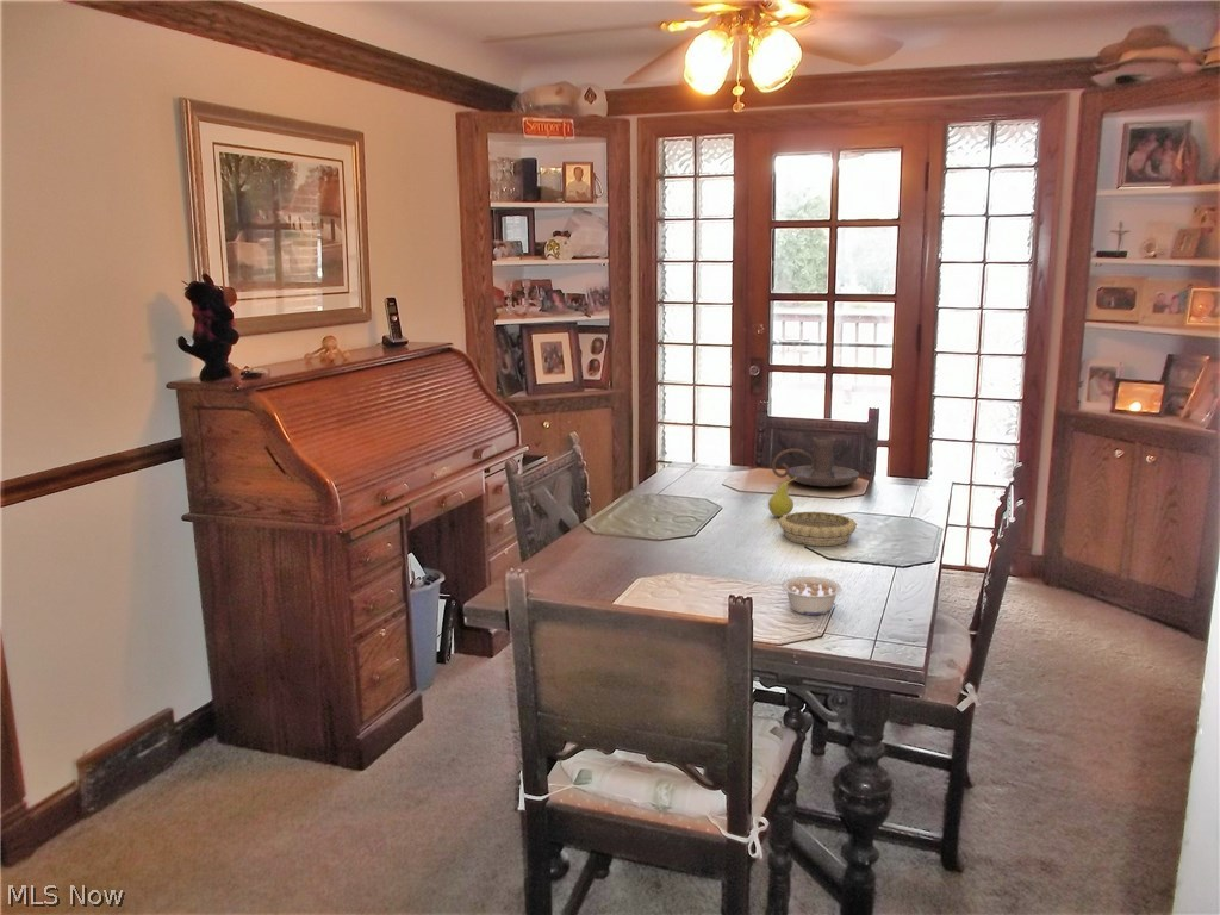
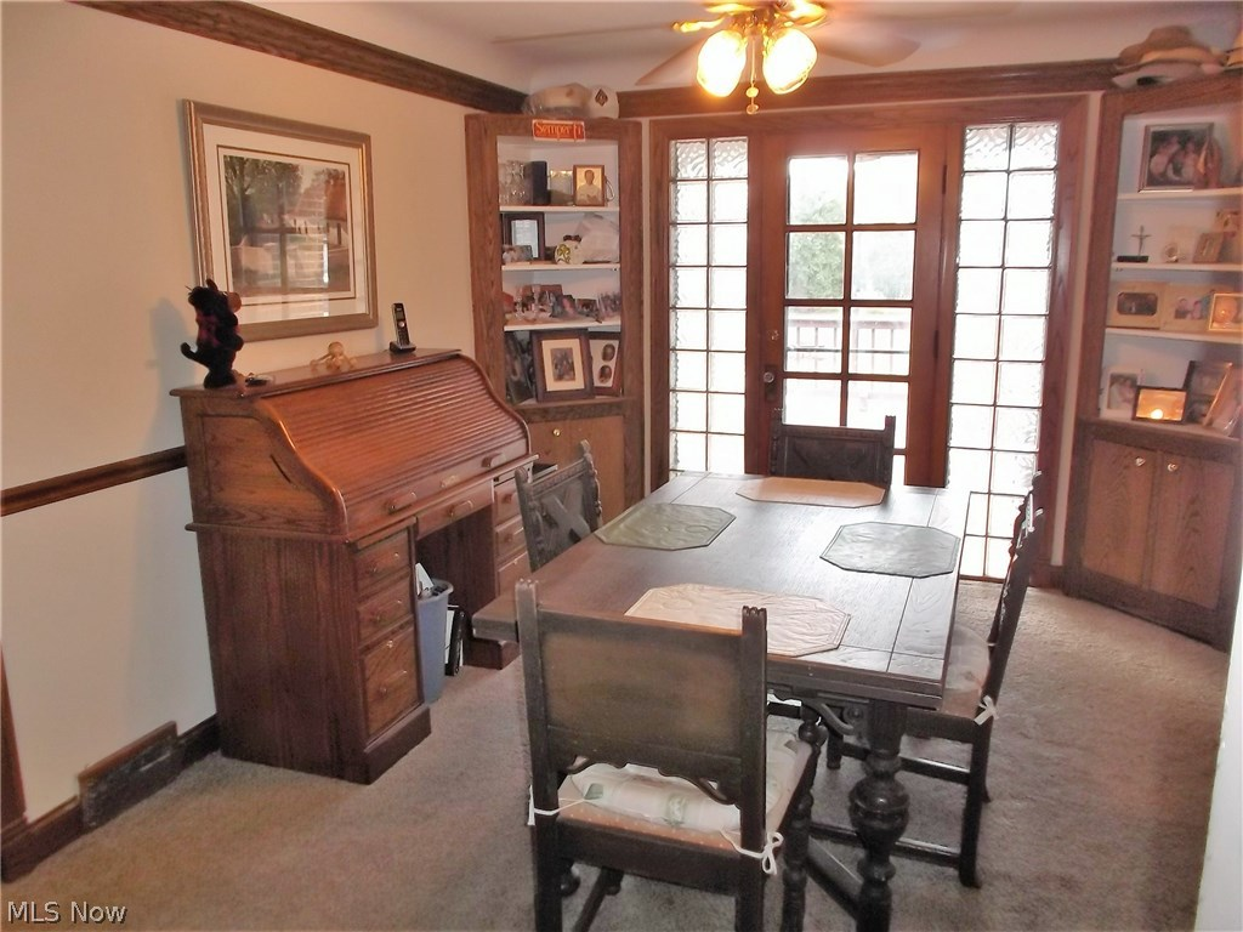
- candle holder [771,436,860,487]
- fruit [767,477,797,518]
- decorative bowl [778,511,858,547]
- legume [782,575,842,616]
